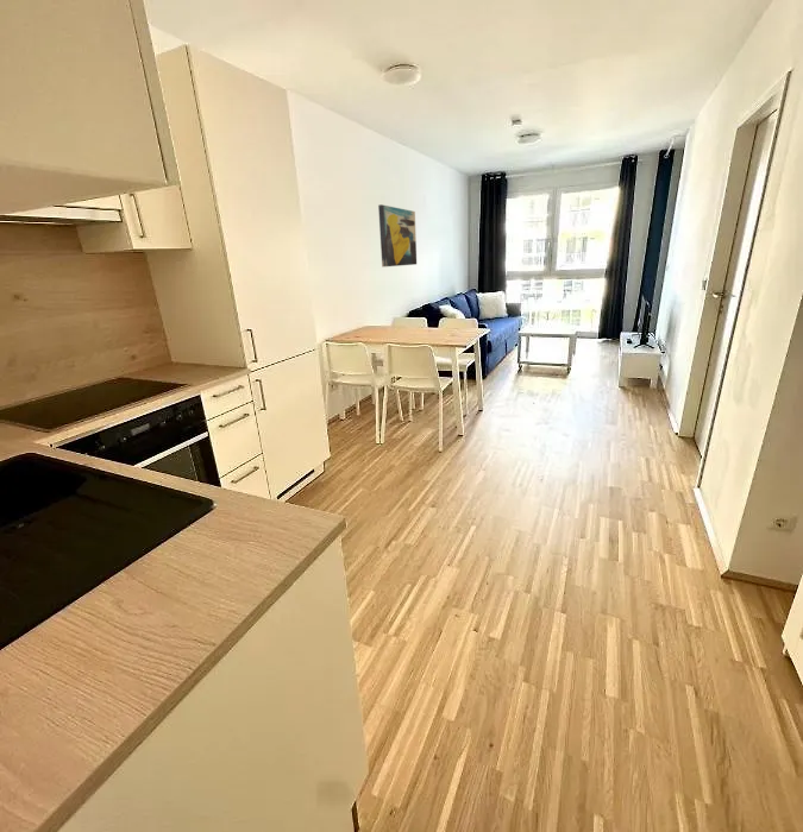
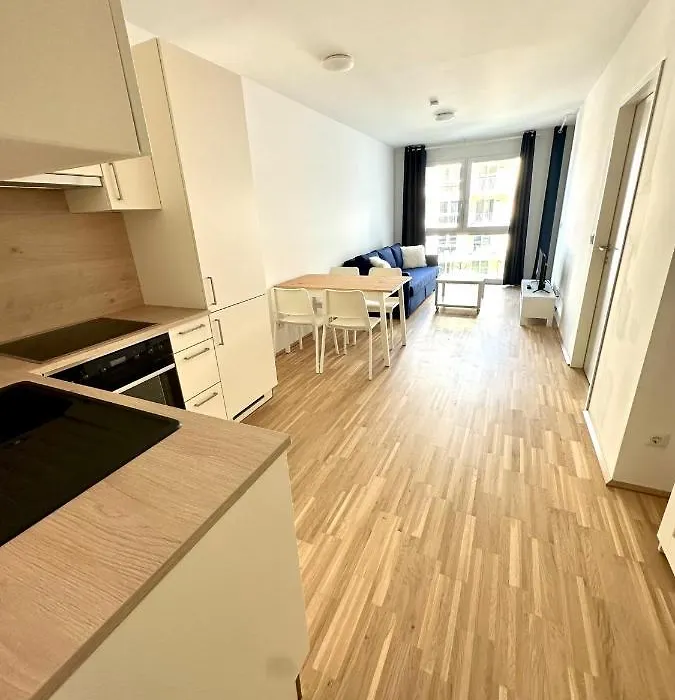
- wall art [377,203,418,269]
